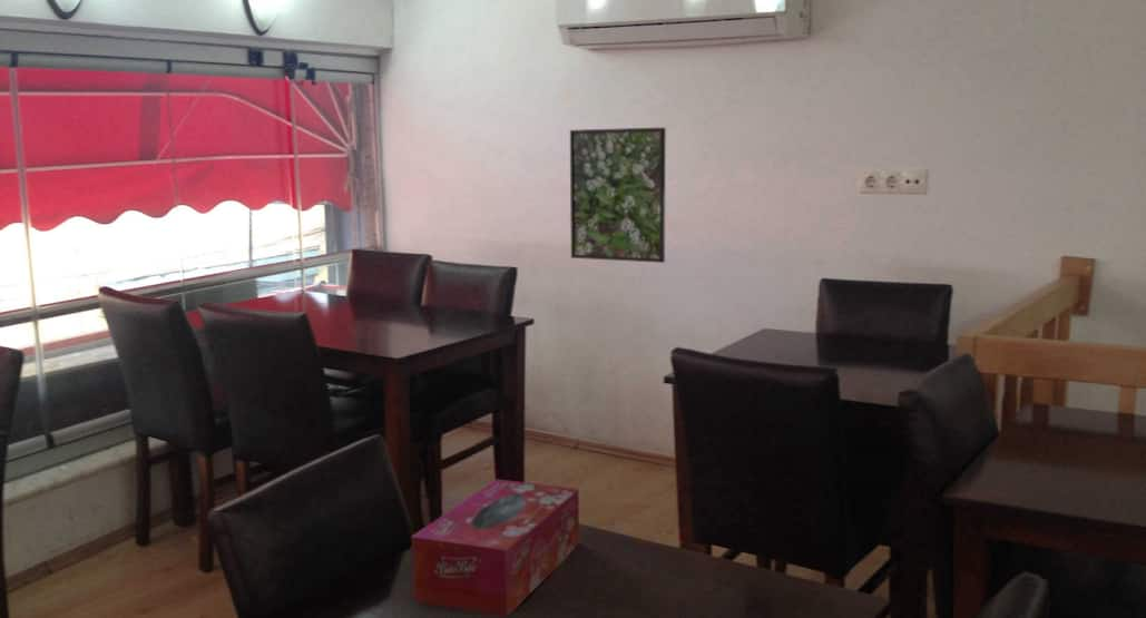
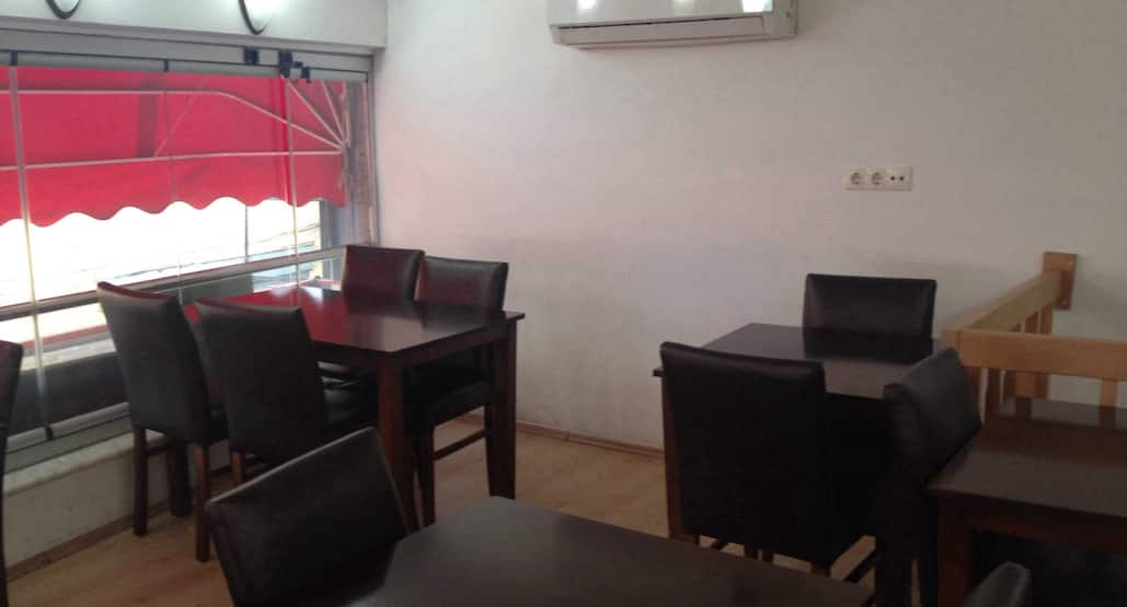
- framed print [569,127,667,264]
- tissue box [410,478,580,618]
